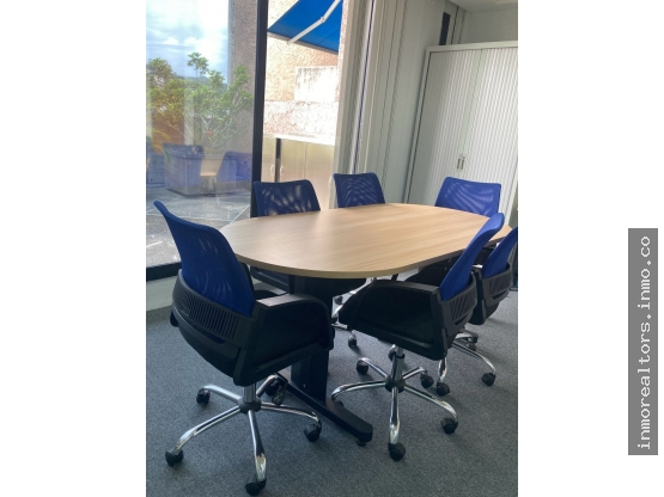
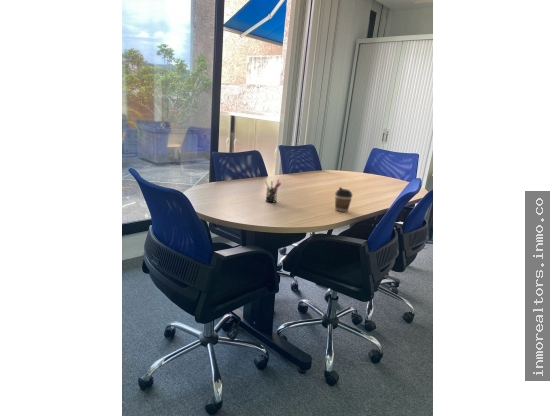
+ coffee cup [334,186,353,213]
+ pen holder [264,178,282,203]
